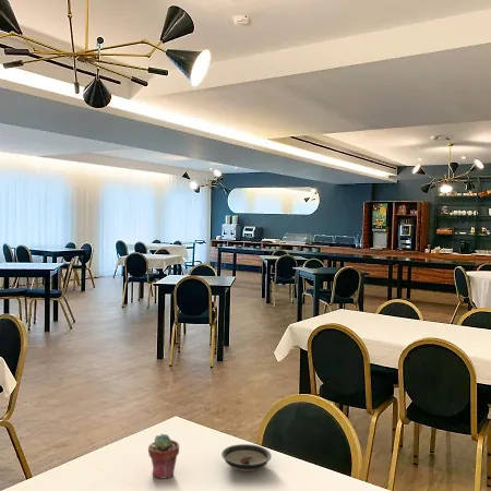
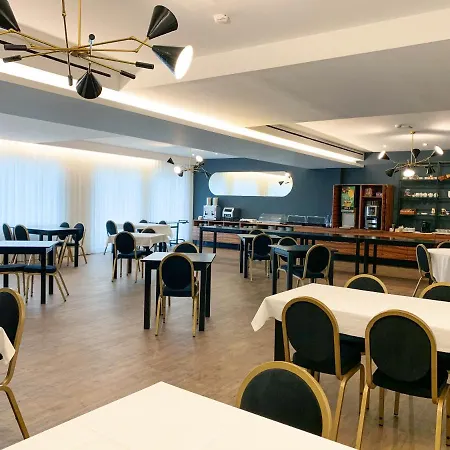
- saucer [220,443,273,472]
- potted succulent [147,433,180,479]
